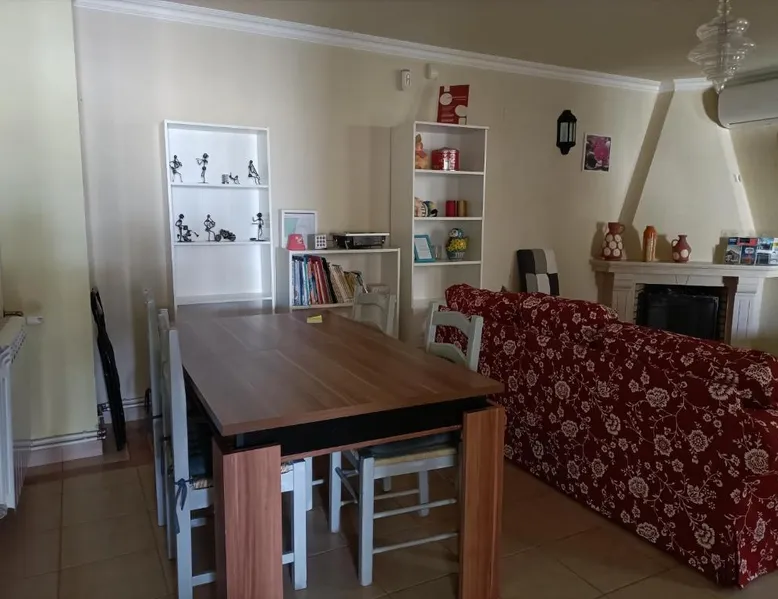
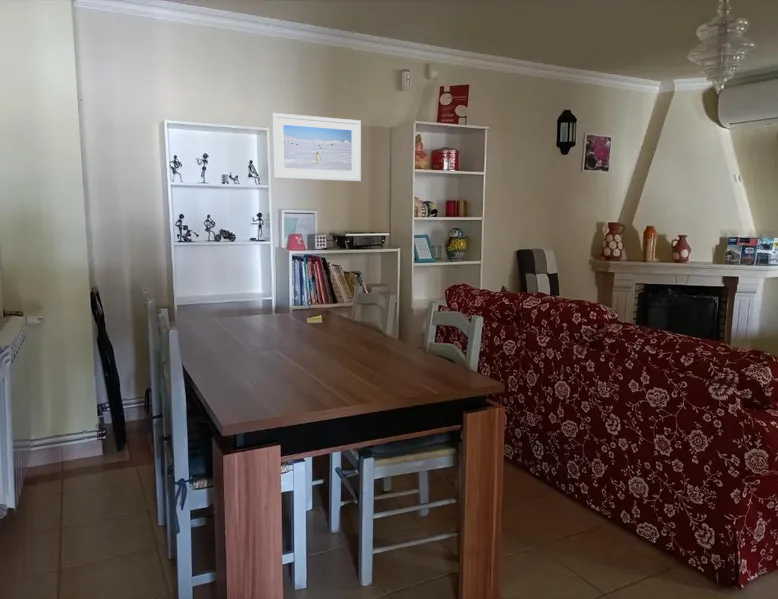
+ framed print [271,112,362,182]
